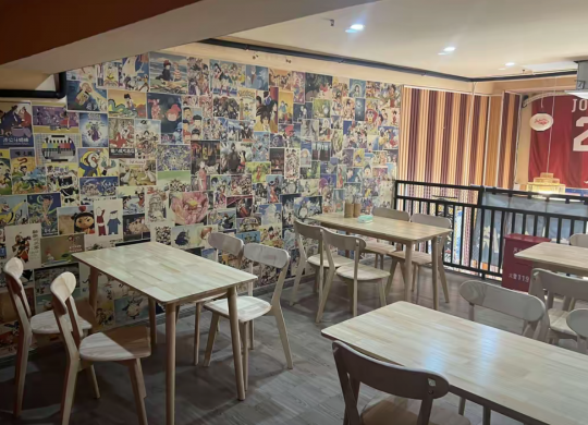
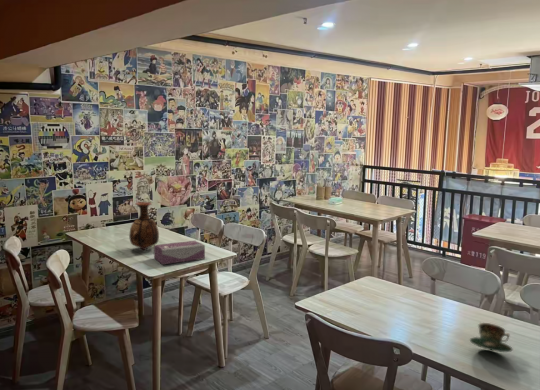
+ teacup [469,322,514,353]
+ vase [128,201,160,251]
+ tissue box [153,240,206,265]
